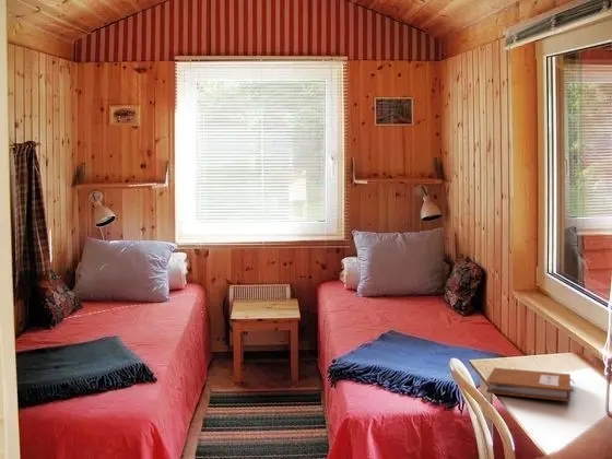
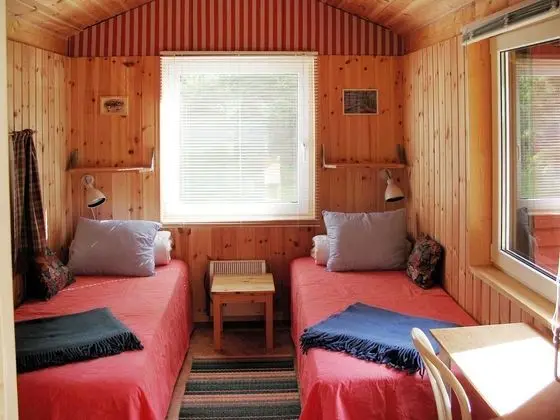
- notebook [485,366,576,402]
